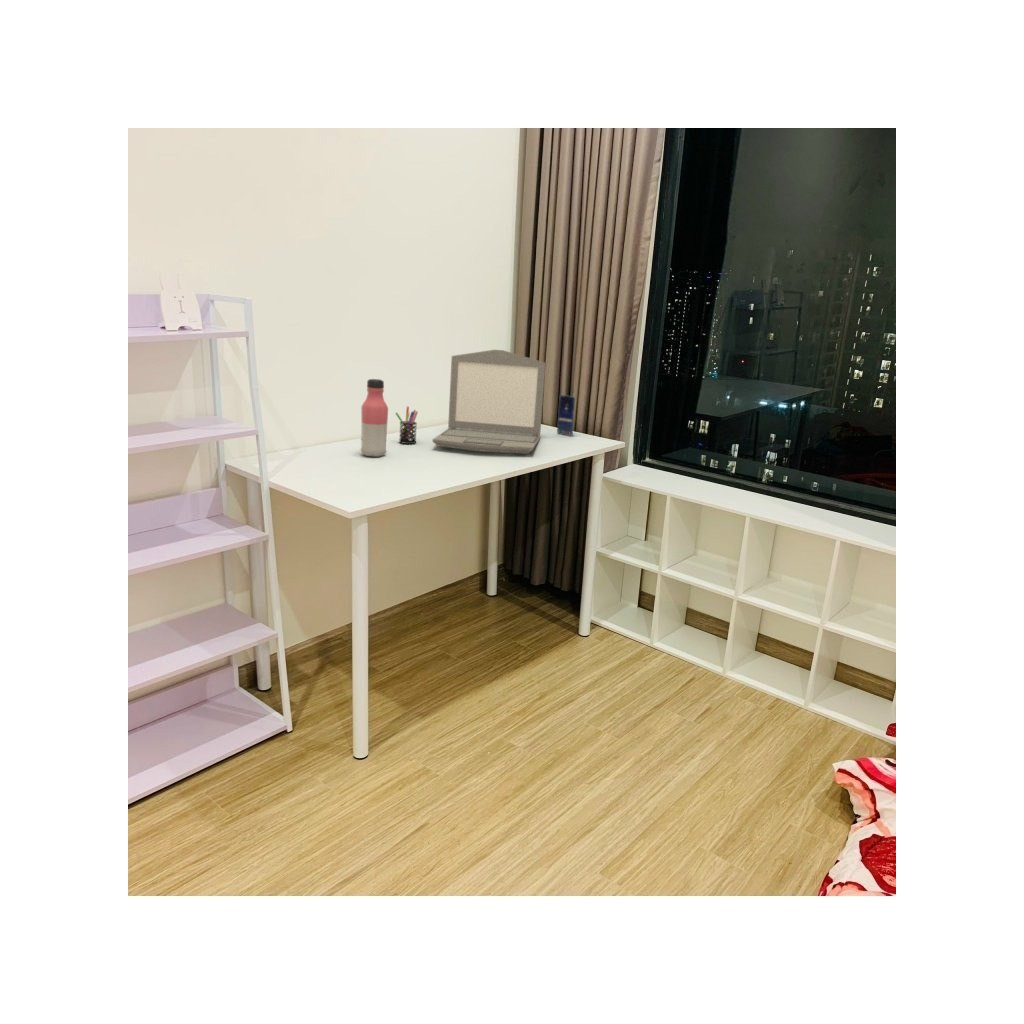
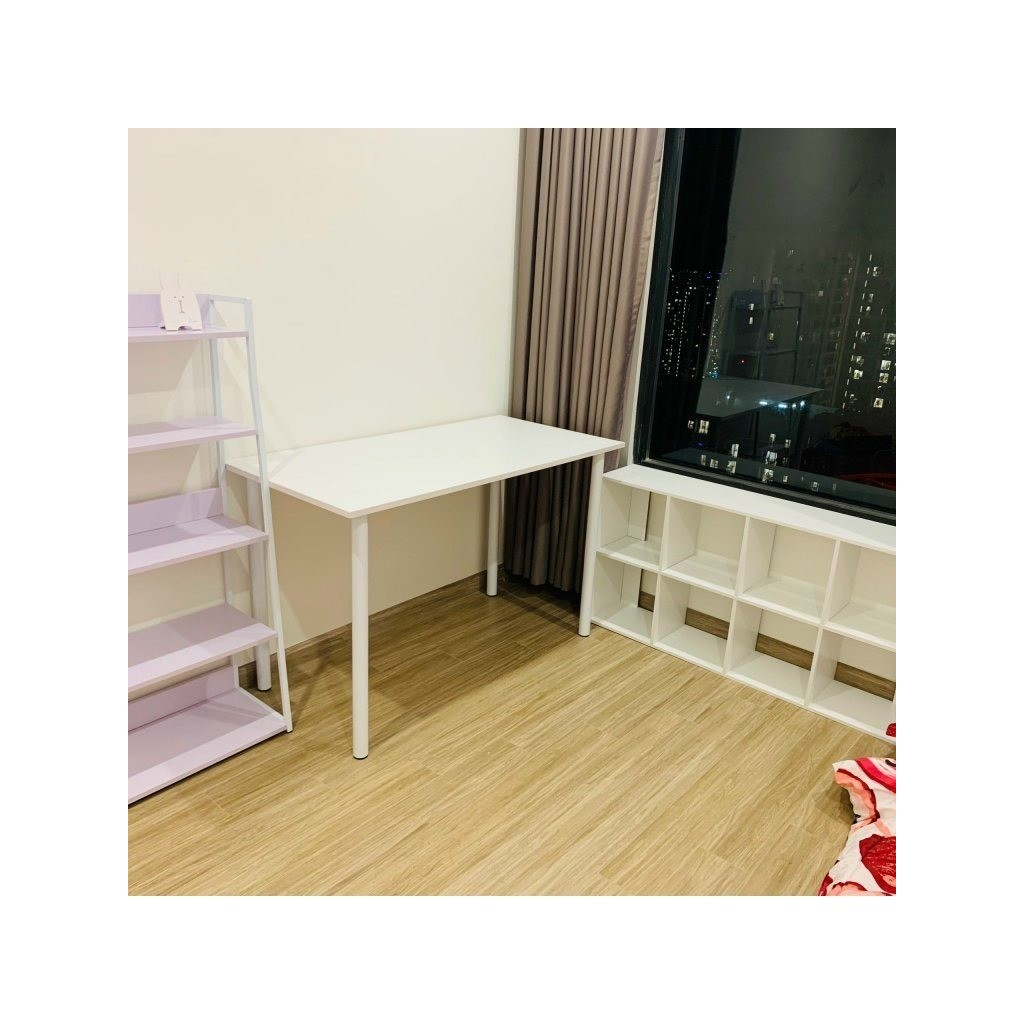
- water bottle [360,378,389,458]
- laptop [431,349,547,455]
- smartphone [556,394,576,437]
- pen holder [394,406,419,445]
